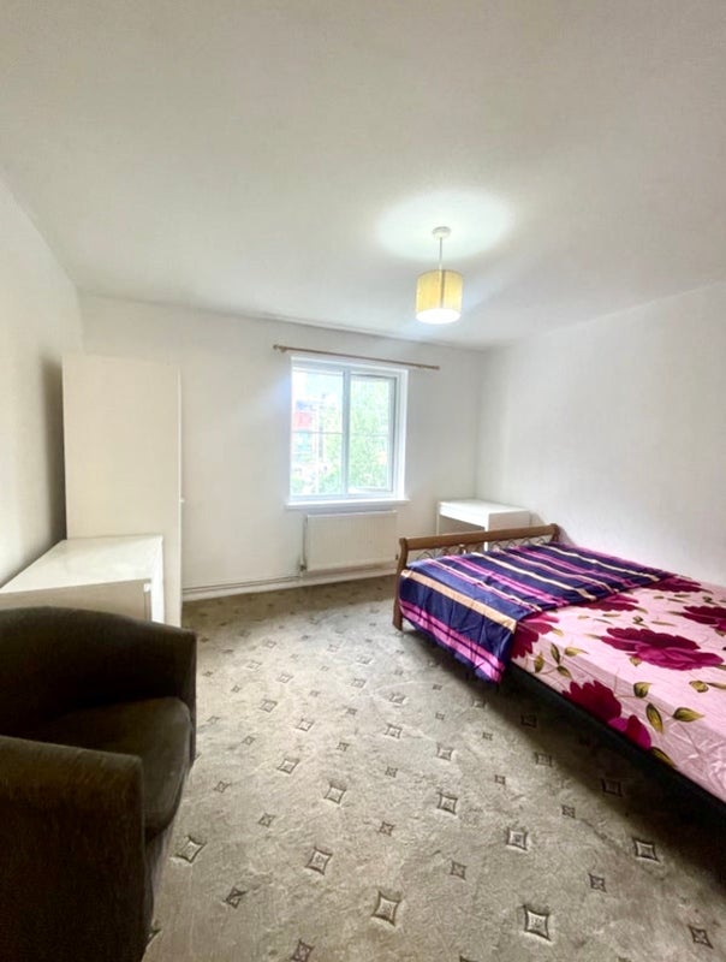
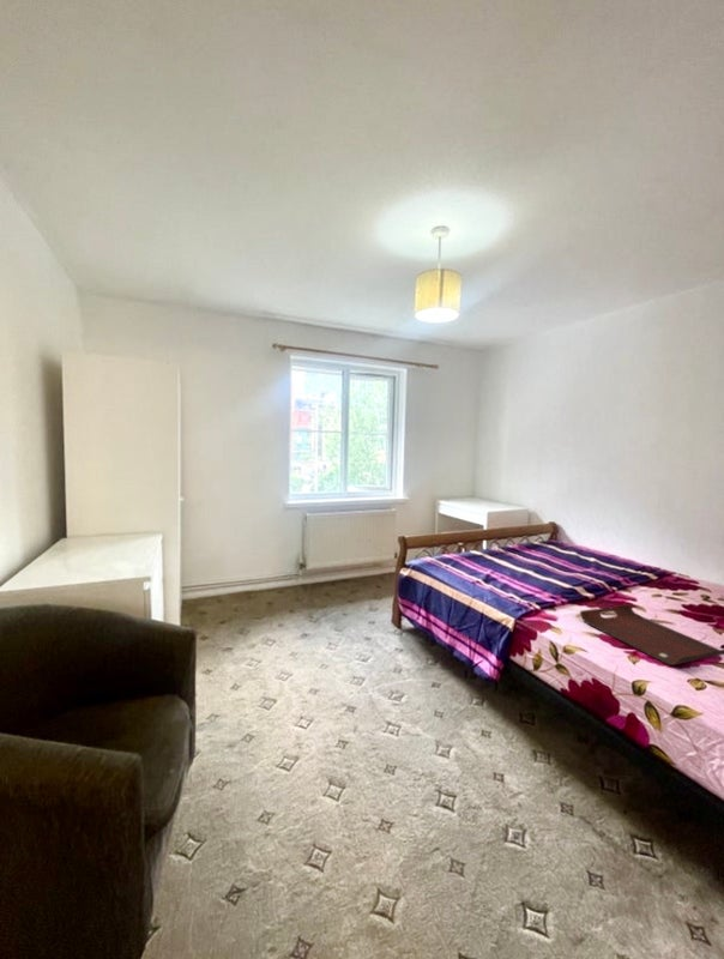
+ serving tray [579,603,724,667]
